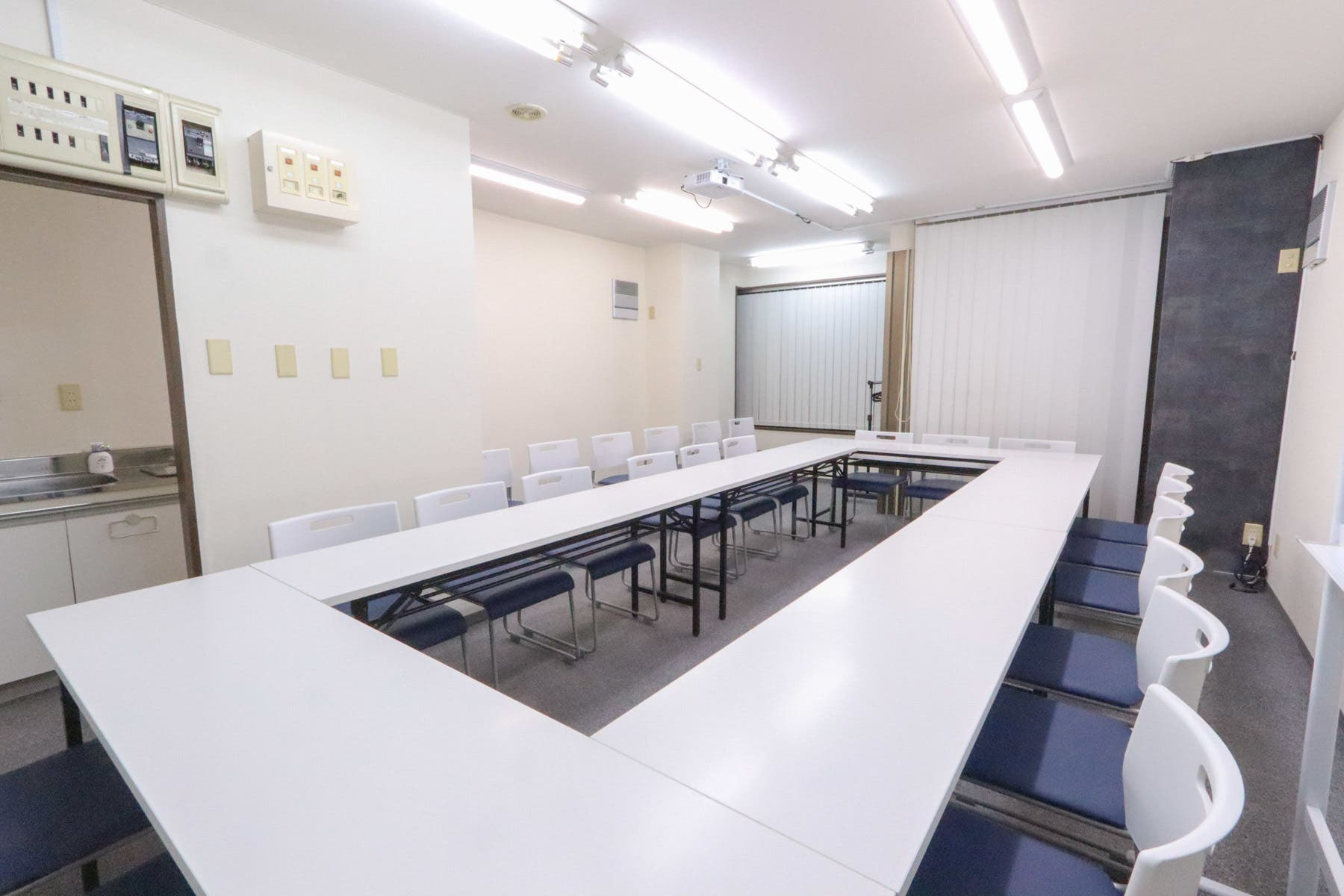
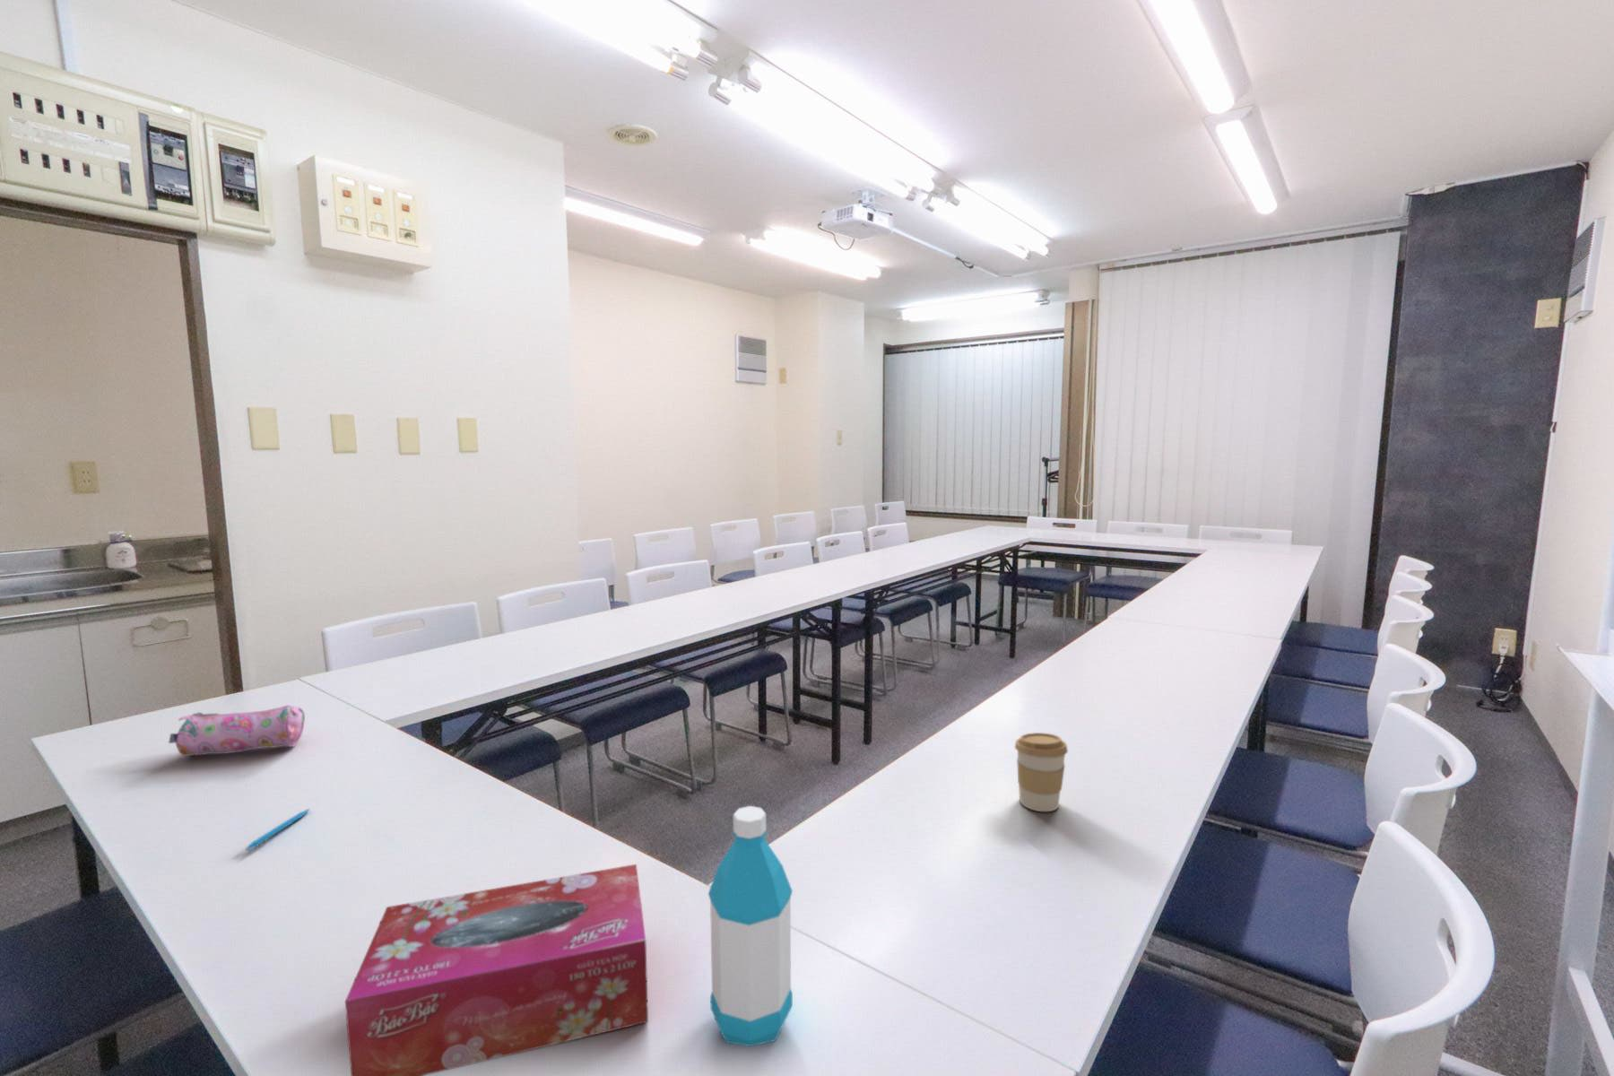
+ pen [245,808,311,851]
+ water bottle [707,806,794,1047]
+ coffee cup [1014,731,1069,812]
+ tissue box [345,863,650,1076]
+ pencil case [168,704,306,757]
